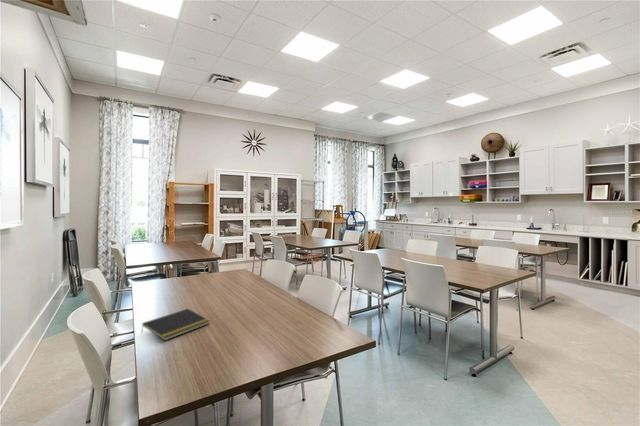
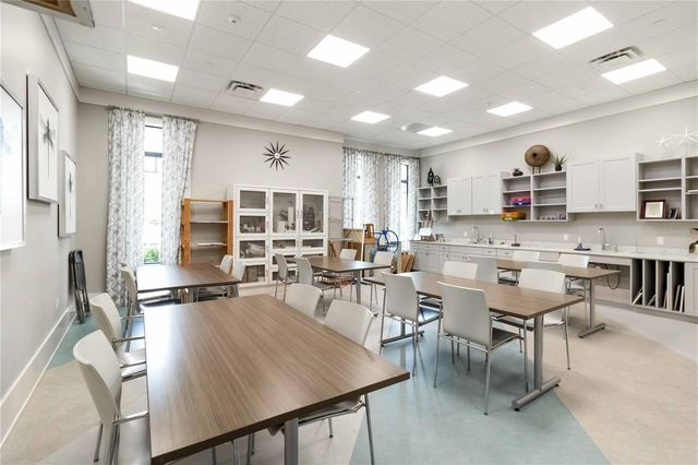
- notepad [140,308,210,342]
